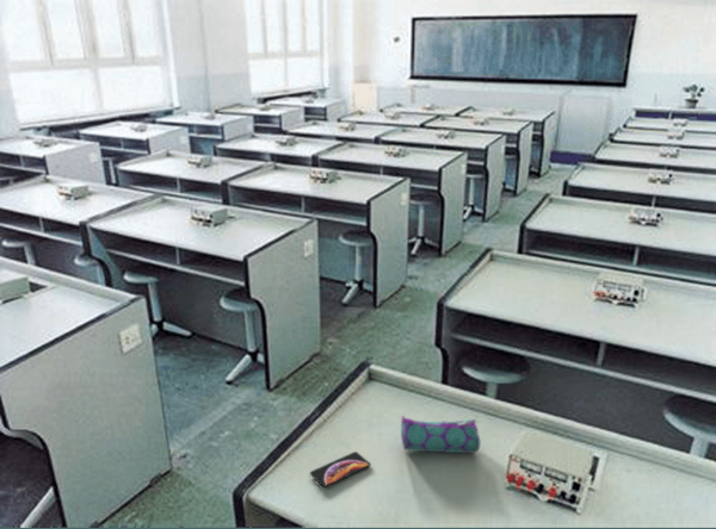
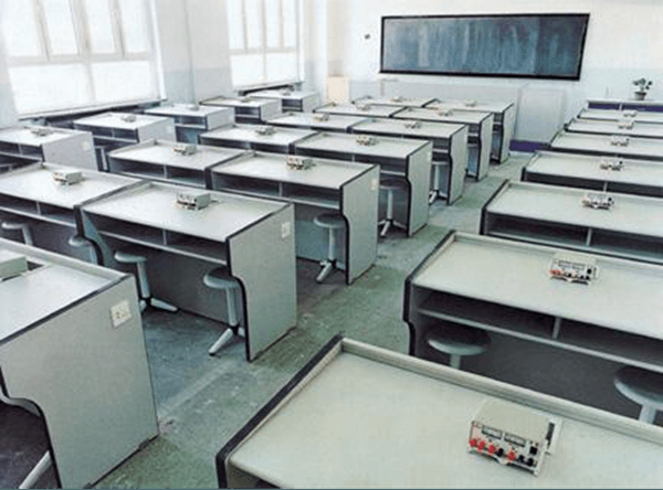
- smartphone [309,450,372,488]
- pencil case [400,415,482,454]
